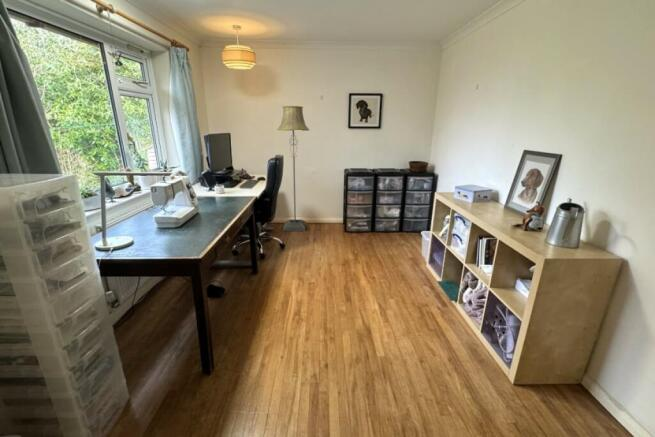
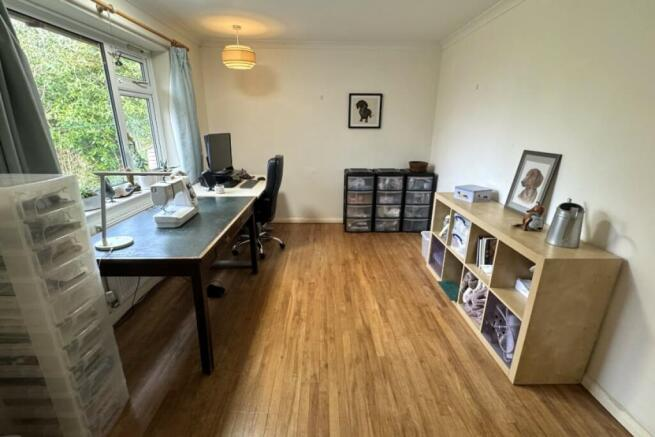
- floor lamp [276,105,310,232]
